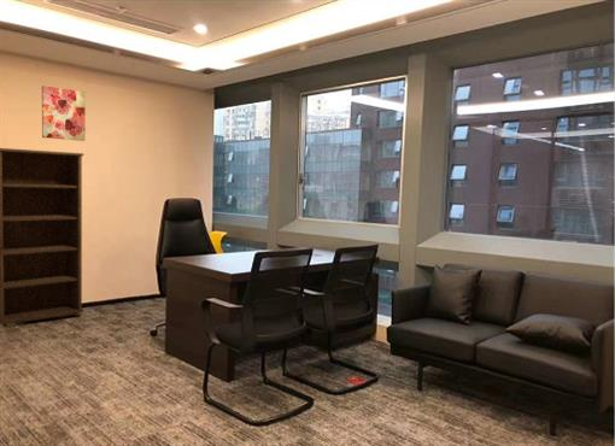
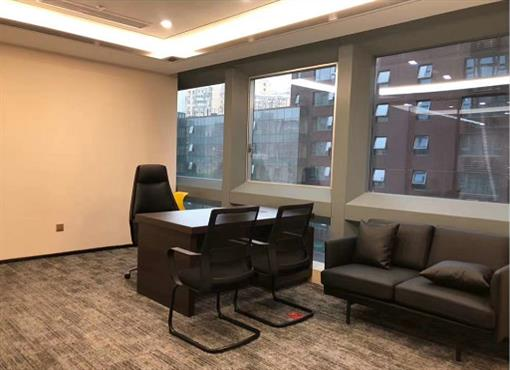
- bookcase [0,147,84,328]
- wall art [41,84,87,142]
